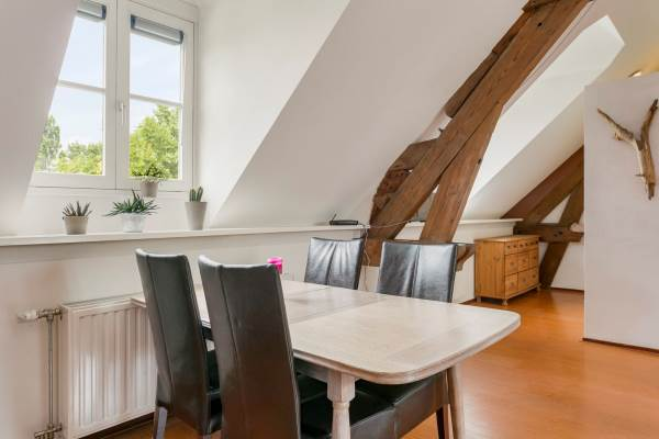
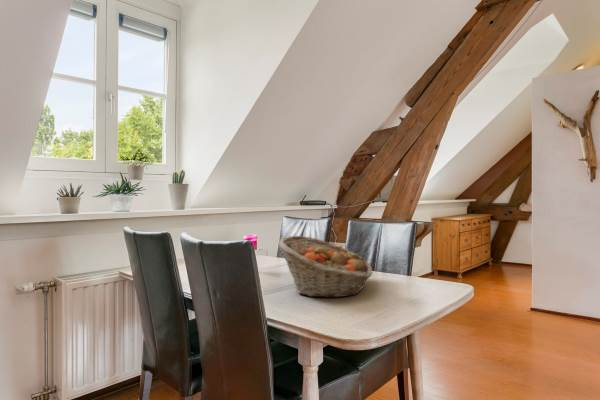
+ fruit basket [277,235,373,299]
